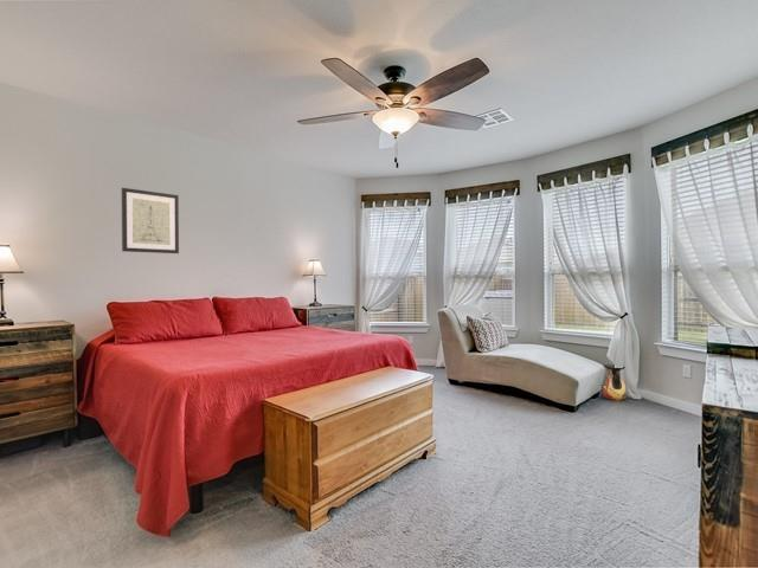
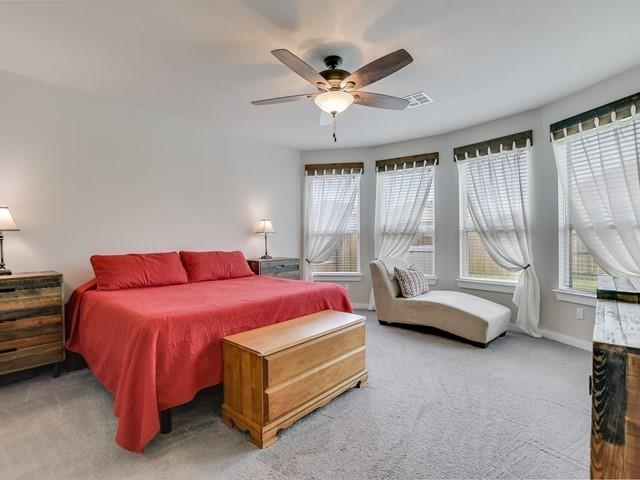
- vase [599,363,629,402]
- wall art [121,187,180,254]
